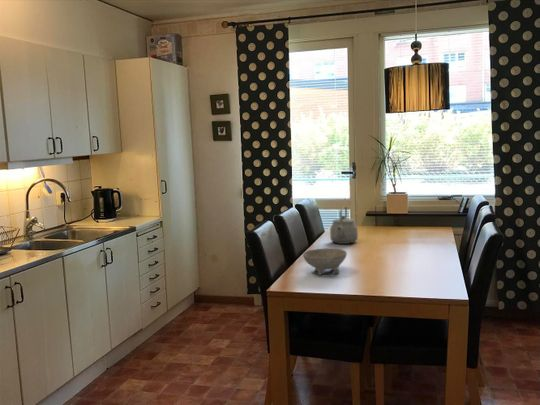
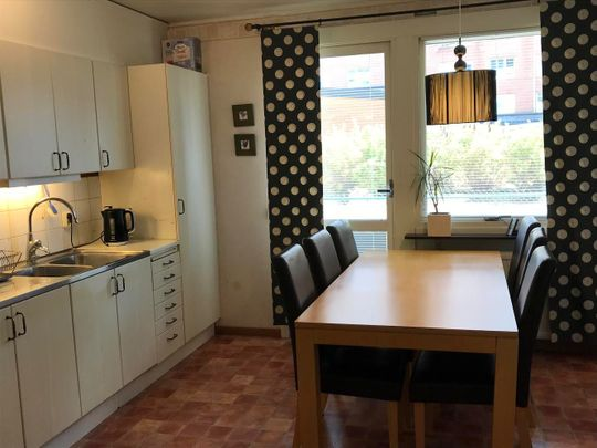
- bowl [302,248,348,276]
- tea kettle [329,206,359,245]
